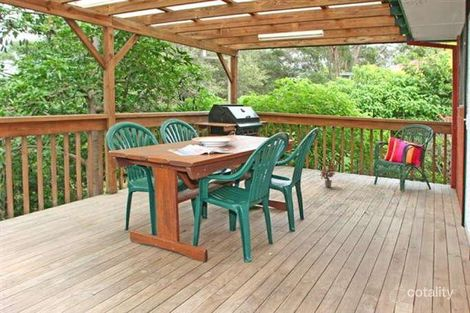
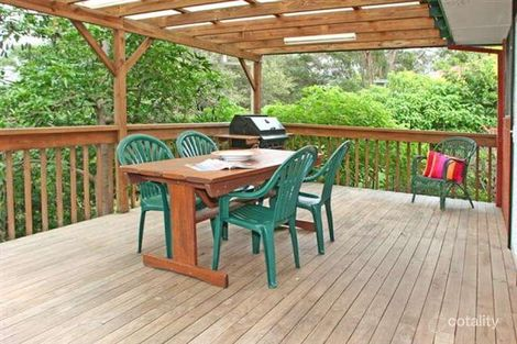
- potted plant [317,161,338,189]
